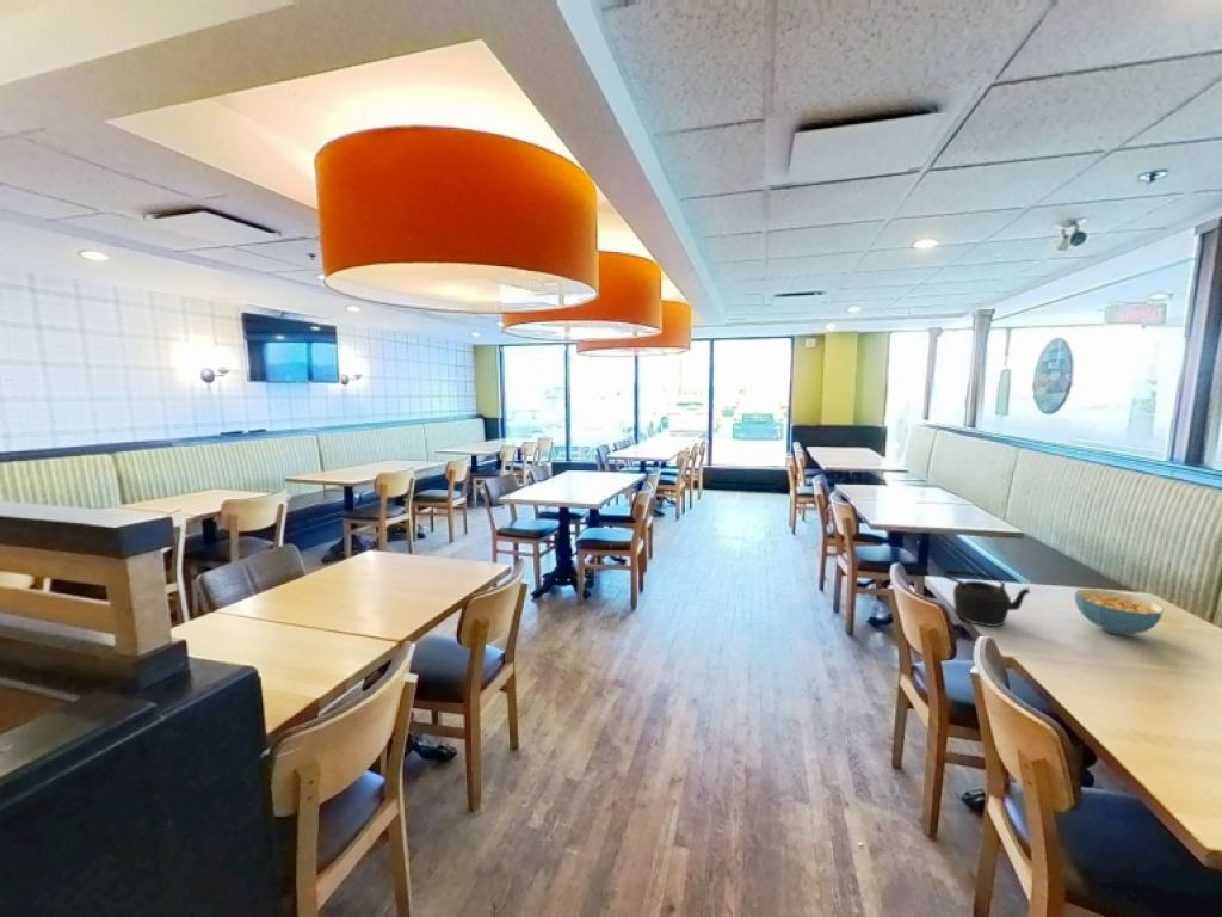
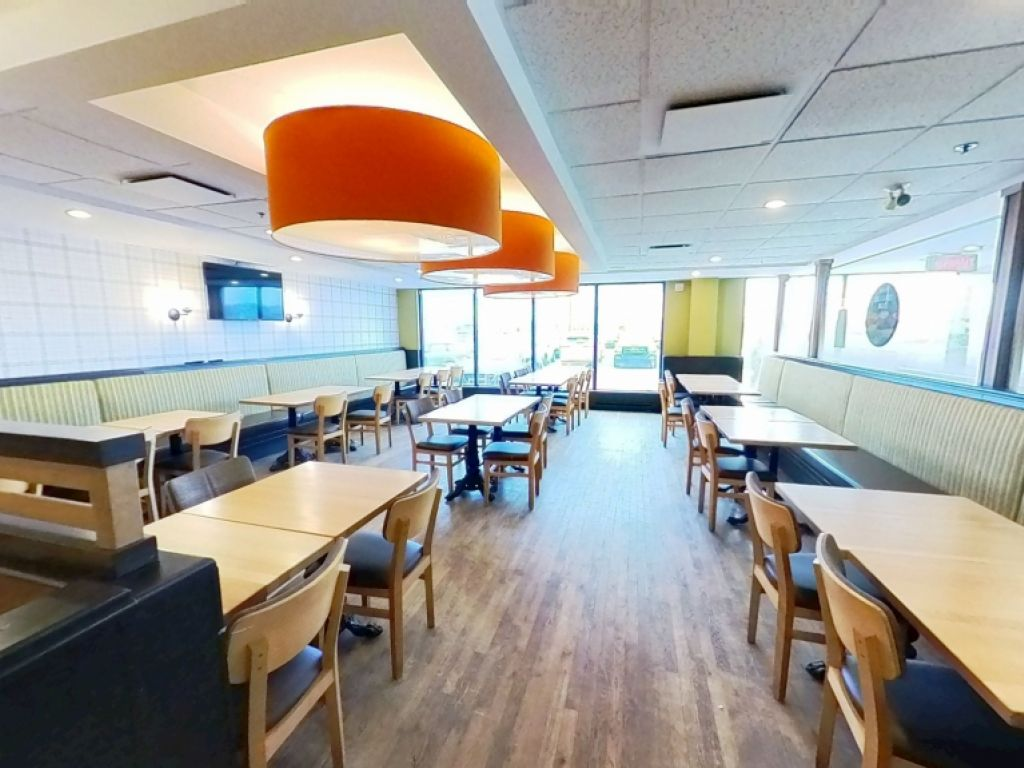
- cereal bowl [1074,587,1165,636]
- teapot [942,570,1032,628]
